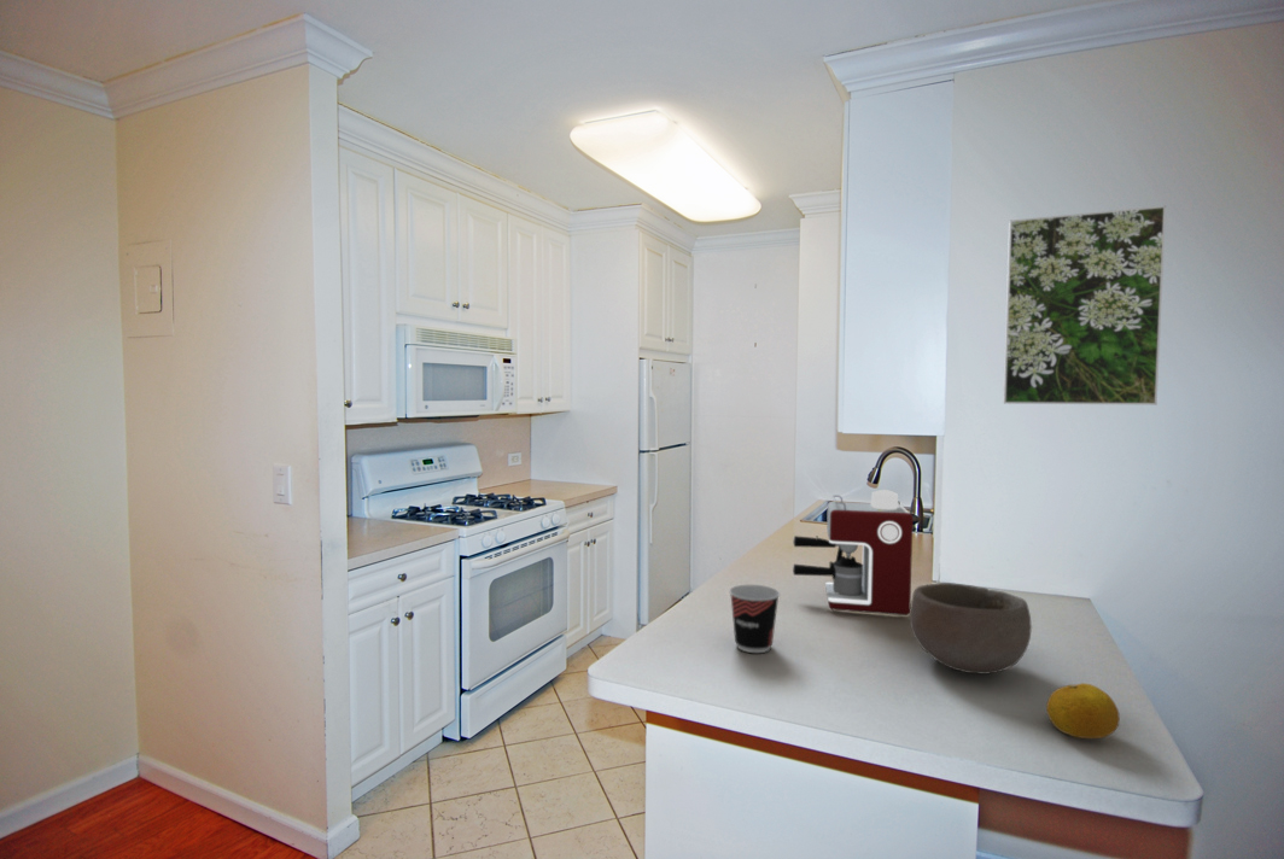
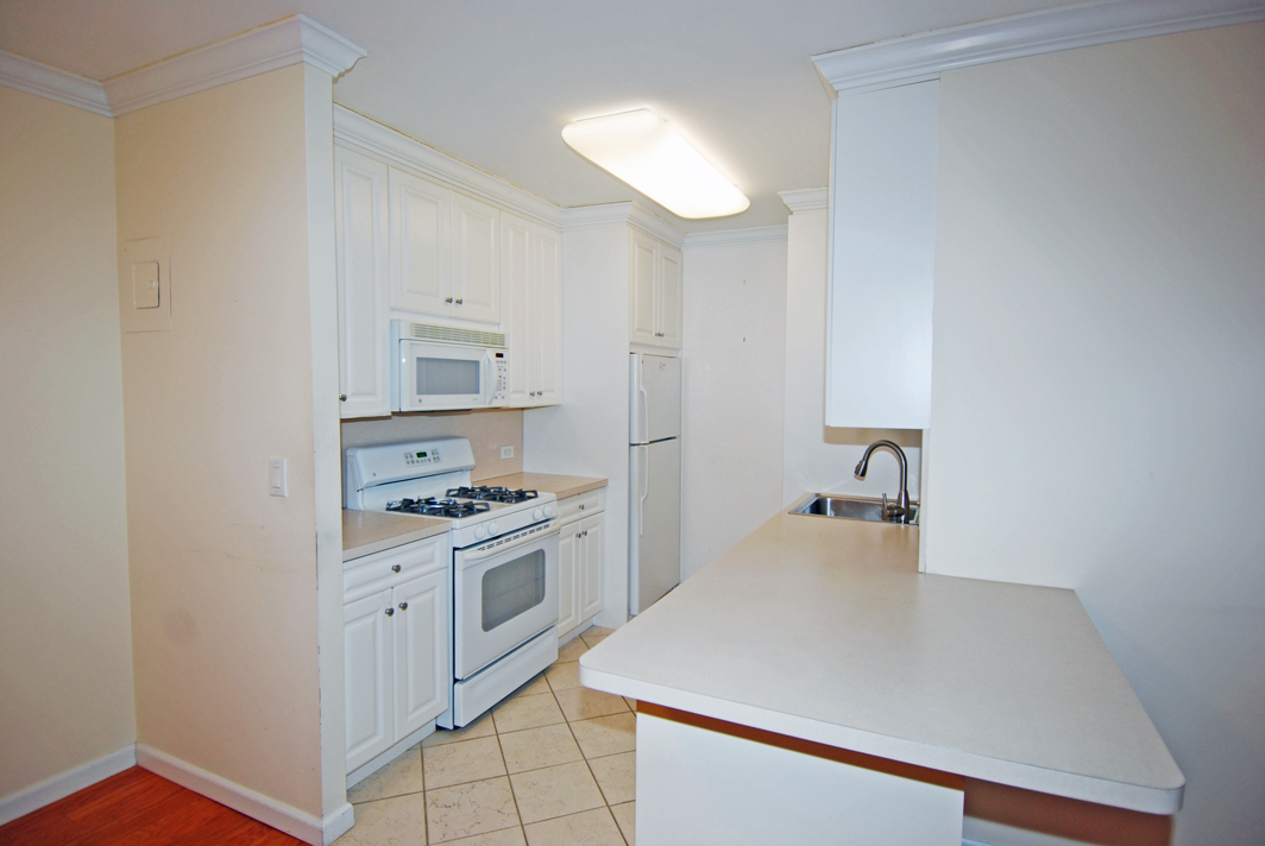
- bowl [909,582,1033,676]
- coffee maker [792,489,914,617]
- fruit [1045,682,1121,740]
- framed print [1002,205,1167,407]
- cup [728,584,781,654]
